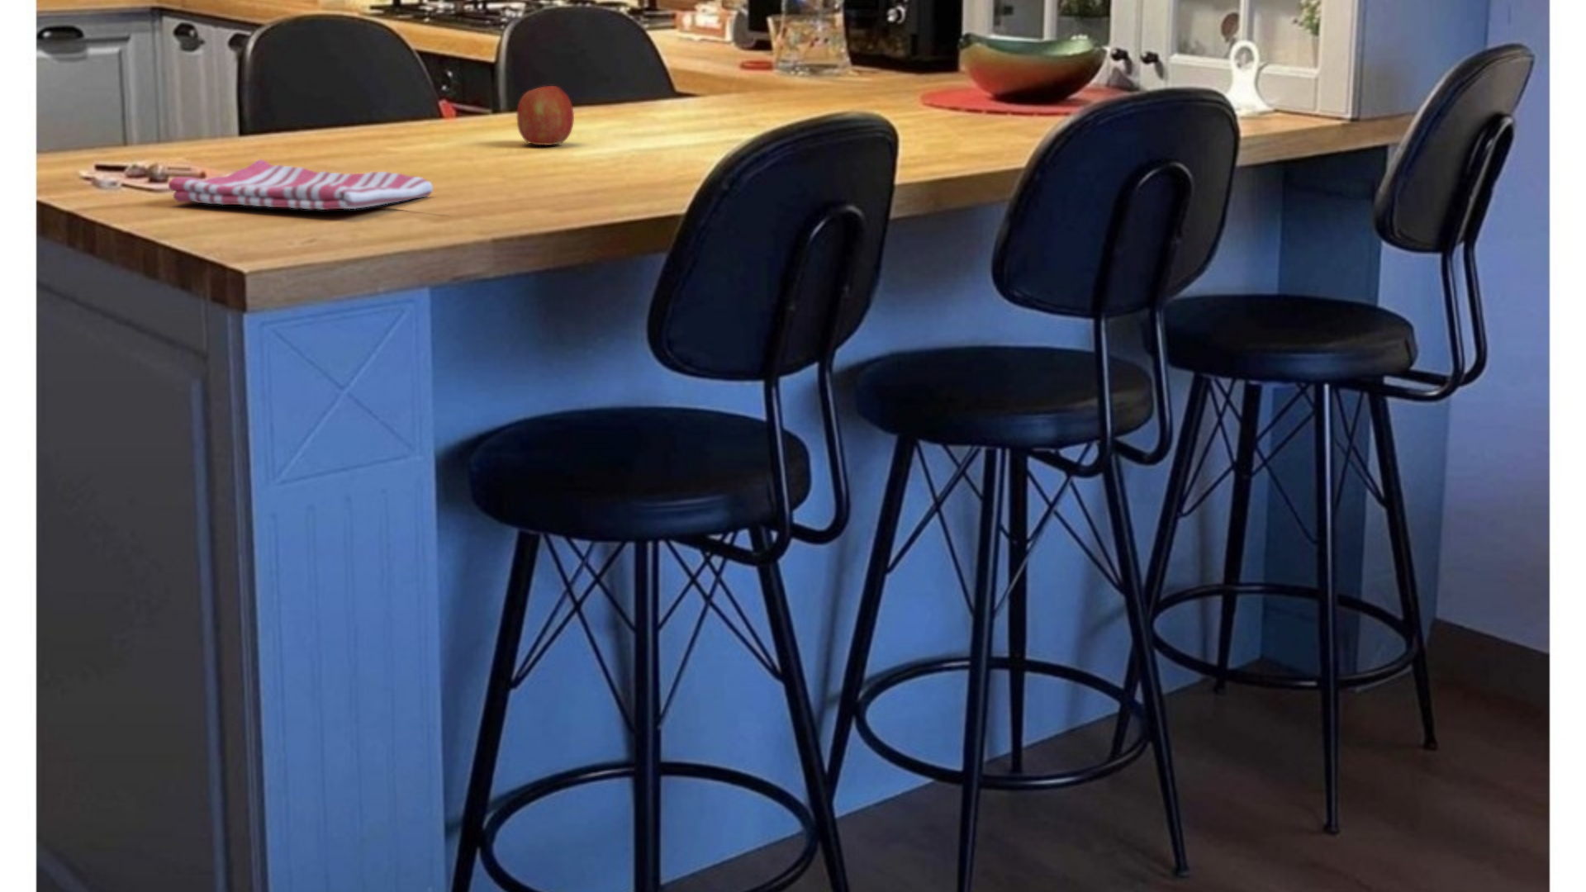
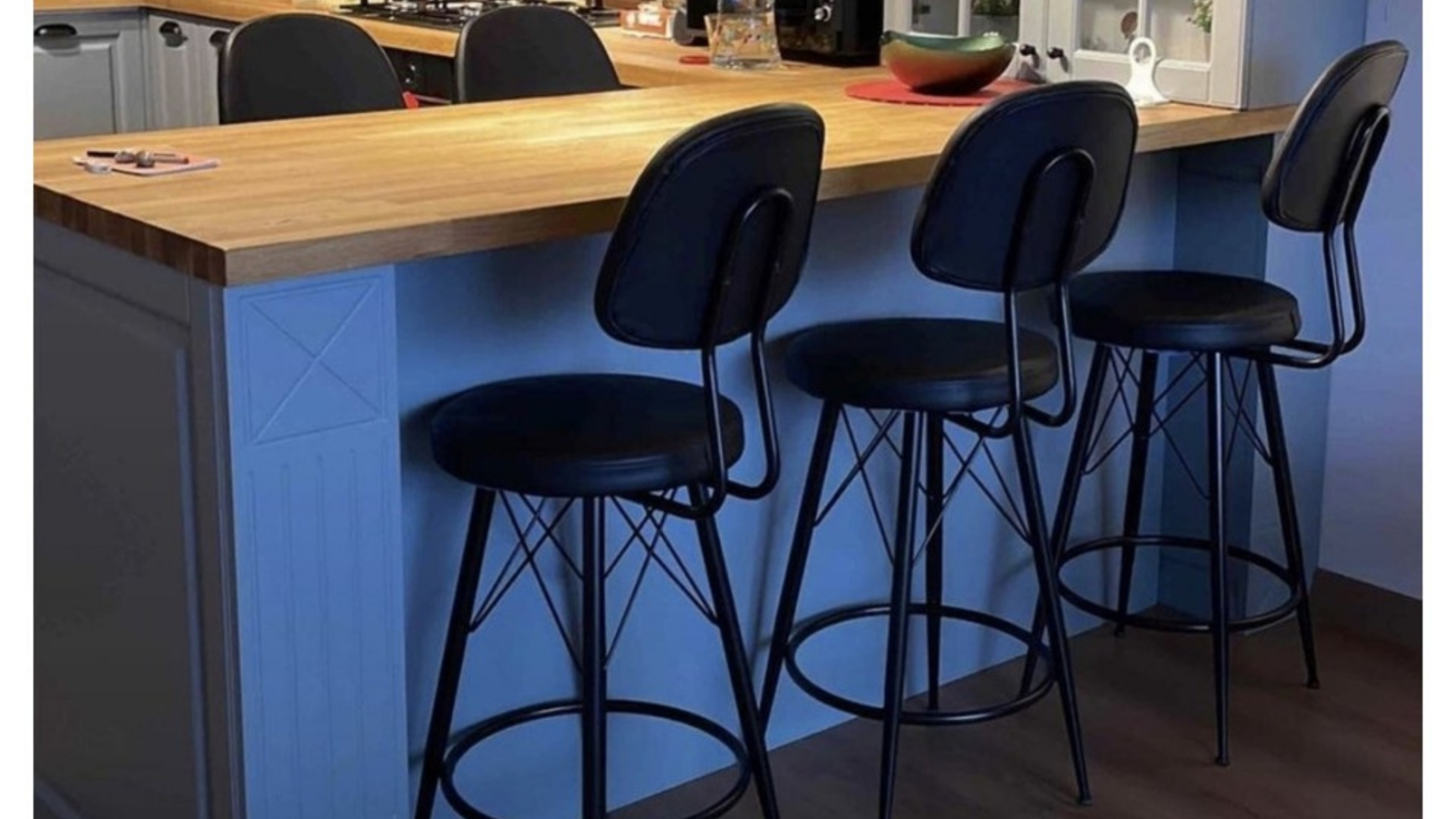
- dish towel [168,159,434,210]
- fruit [516,85,575,146]
